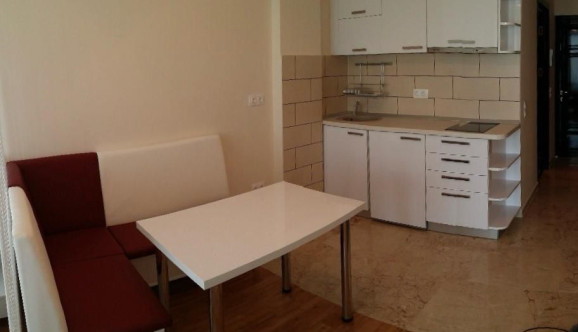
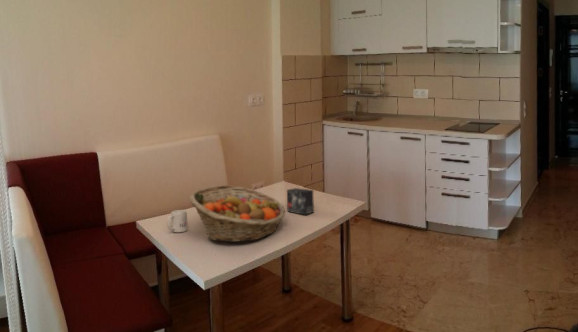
+ small box [286,187,315,215]
+ fruit basket [189,184,286,243]
+ mug [166,209,189,233]
